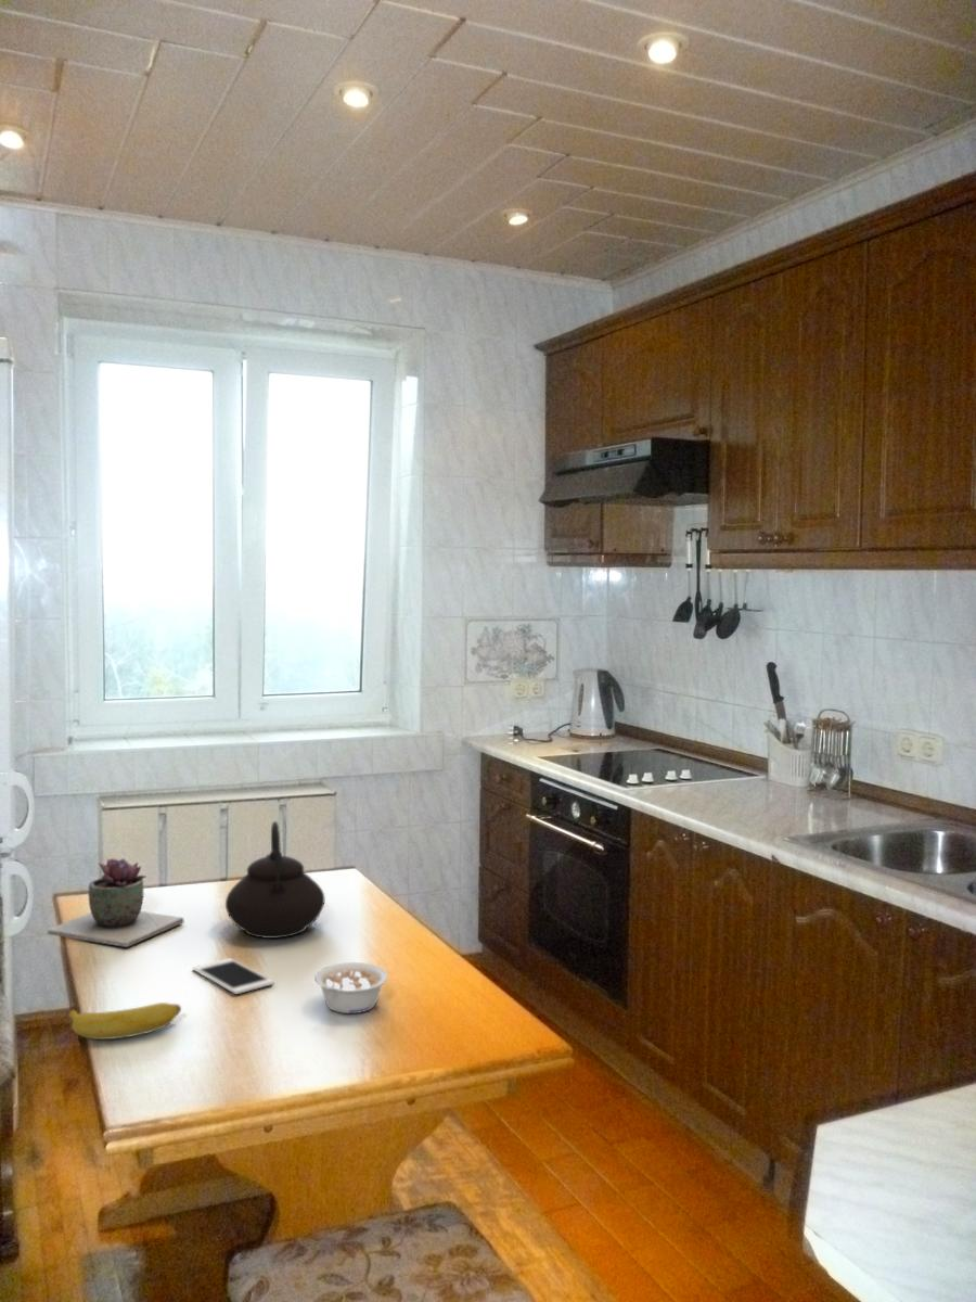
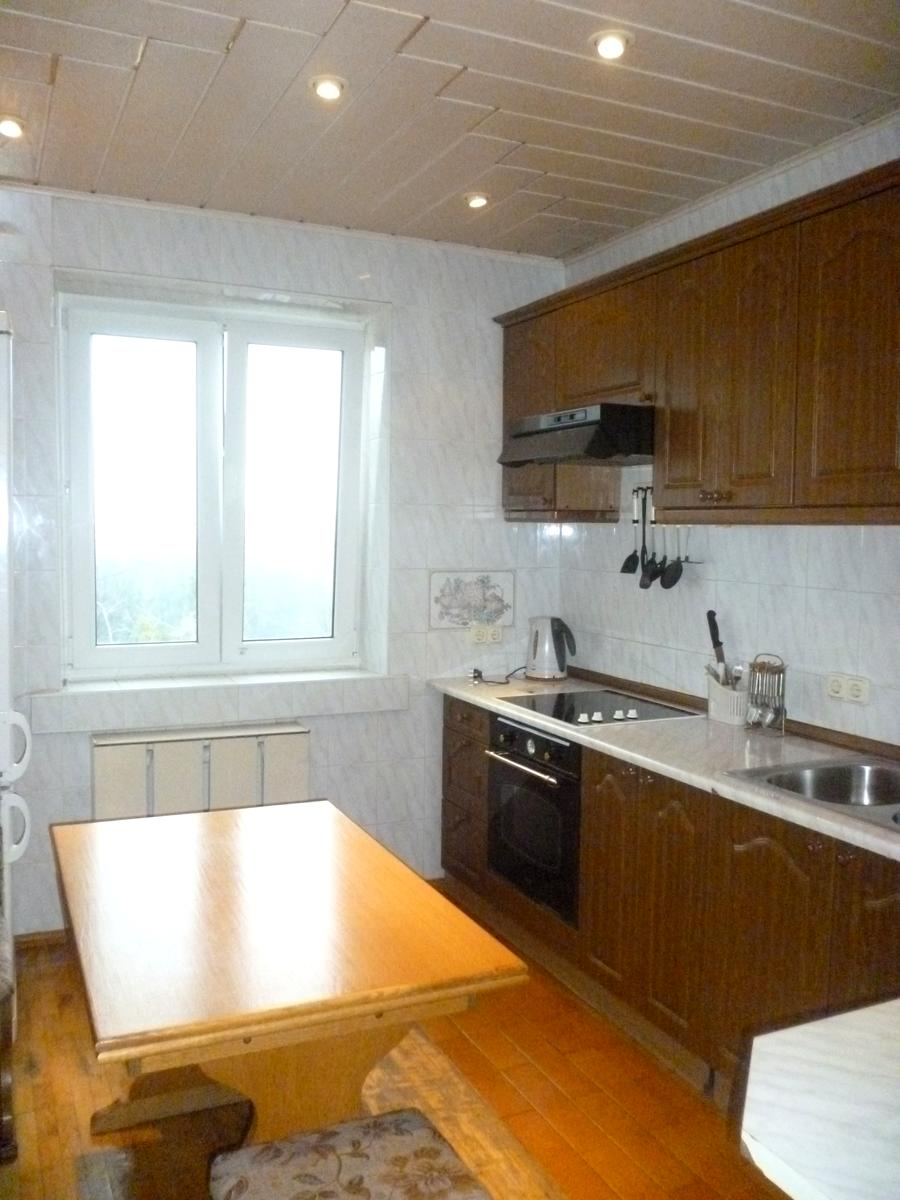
- banana [65,1001,182,1041]
- legume [314,961,389,1014]
- succulent plant [46,857,184,948]
- cell phone [192,957,274,995]
- teapot [224,820,326,940]
